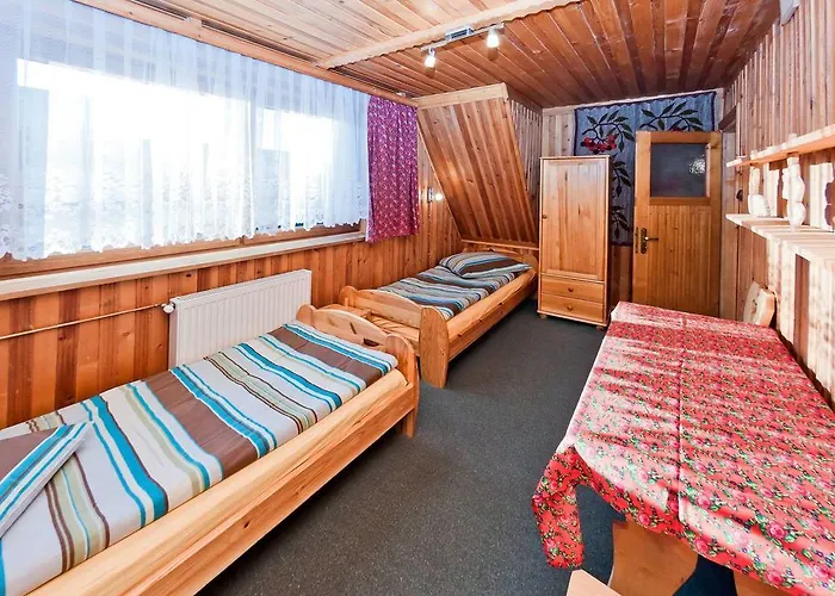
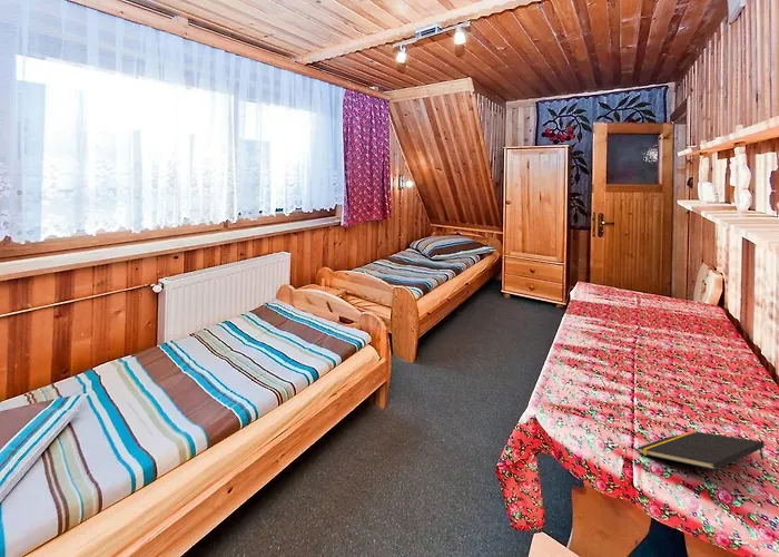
+ notepad [637,431,766,471]
